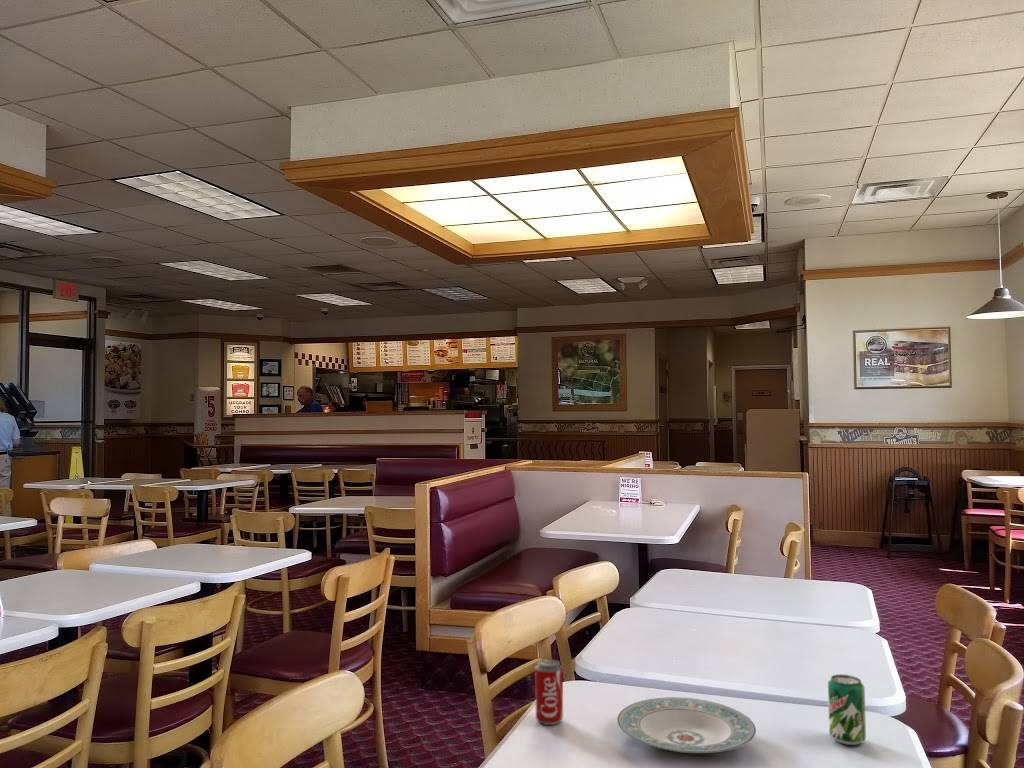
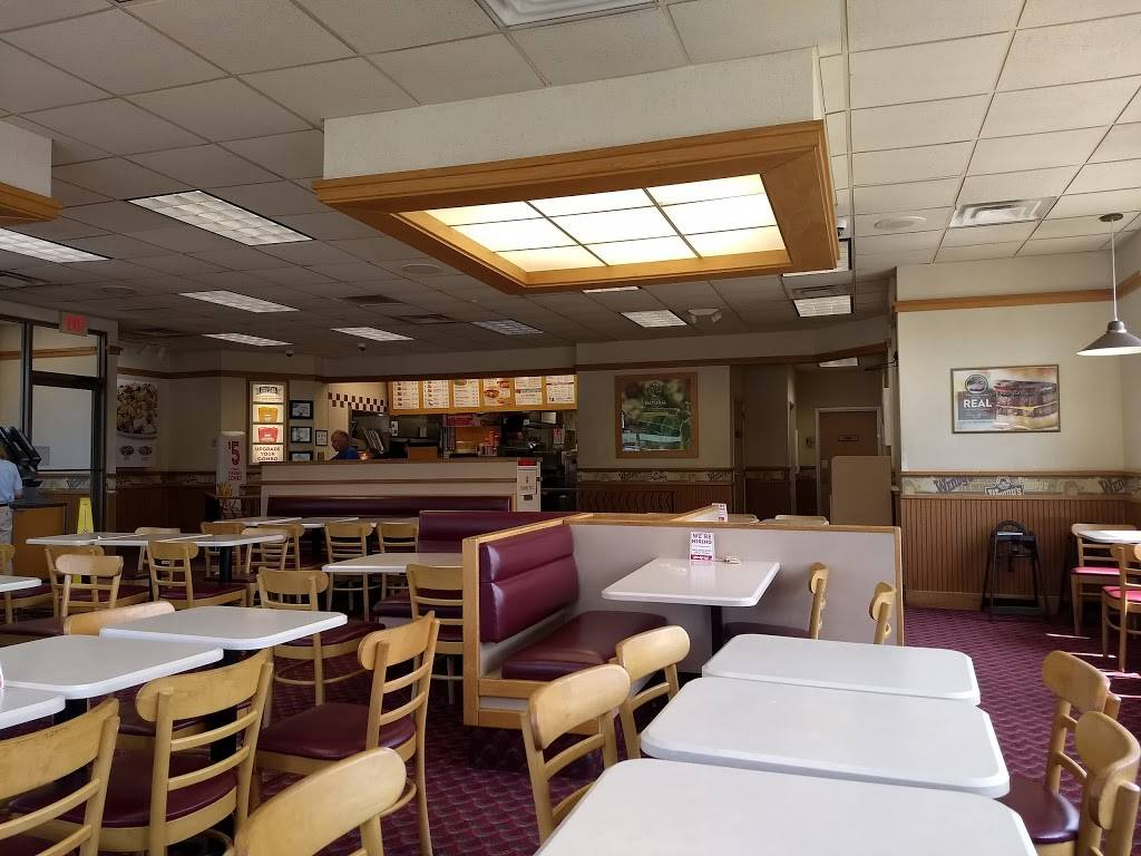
- beverage can [534,658,564,726]
- beverage can [827,673,867,746]
- plate [616,696,757,754]
